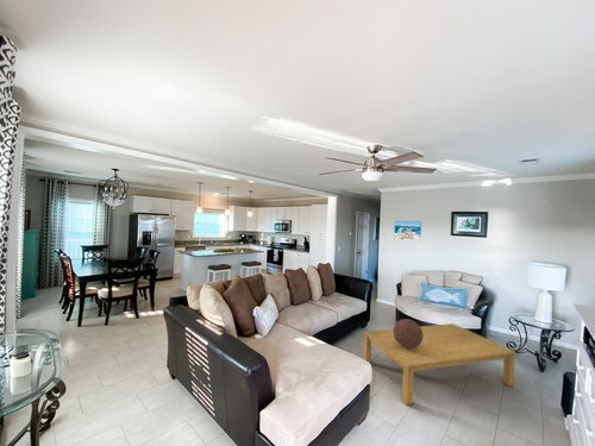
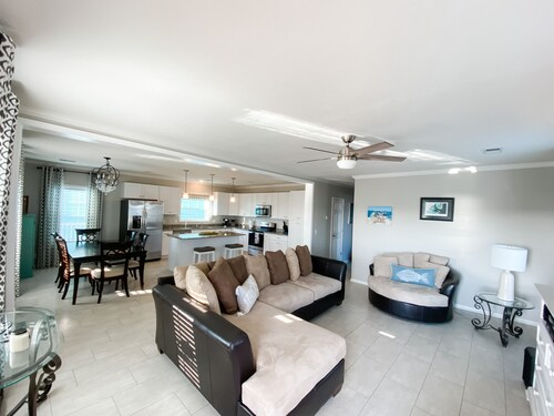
- coffee table [362,322,516,407]
- decorative sphere [393,318,422,348]
